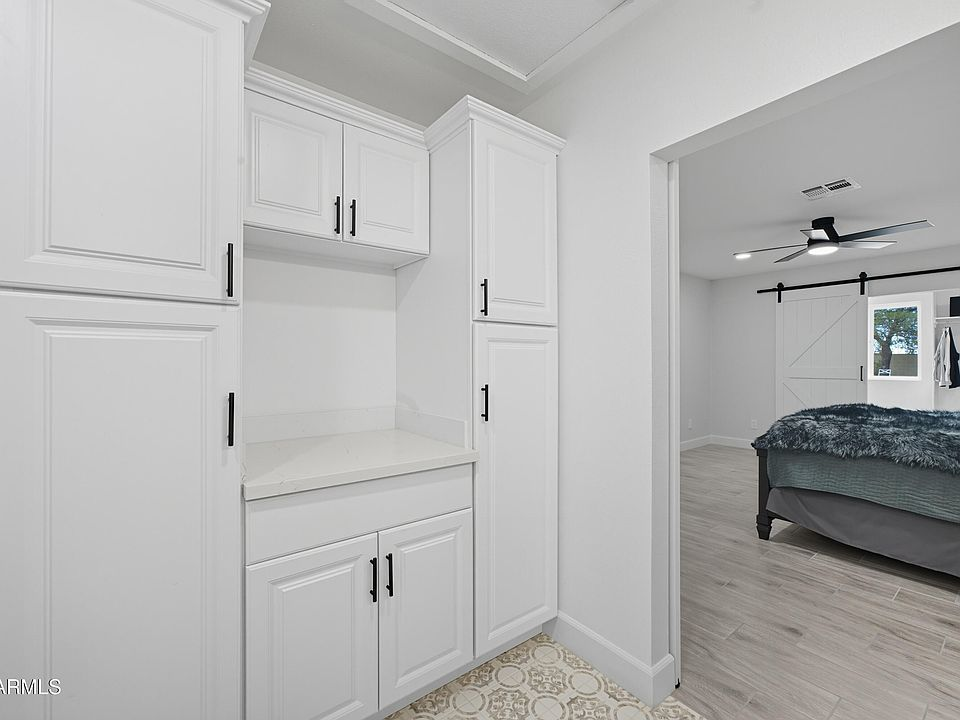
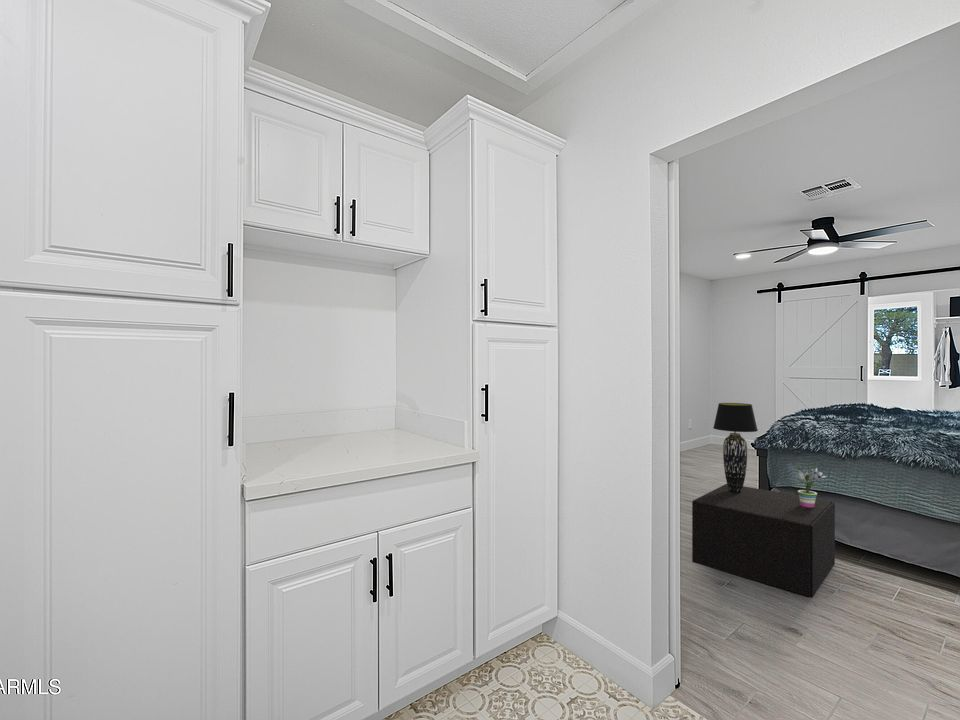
+ potted plant [793,456,827,508]
+ nightstand [691,483,836,598]
+ table lamp [712,402,759,493]
